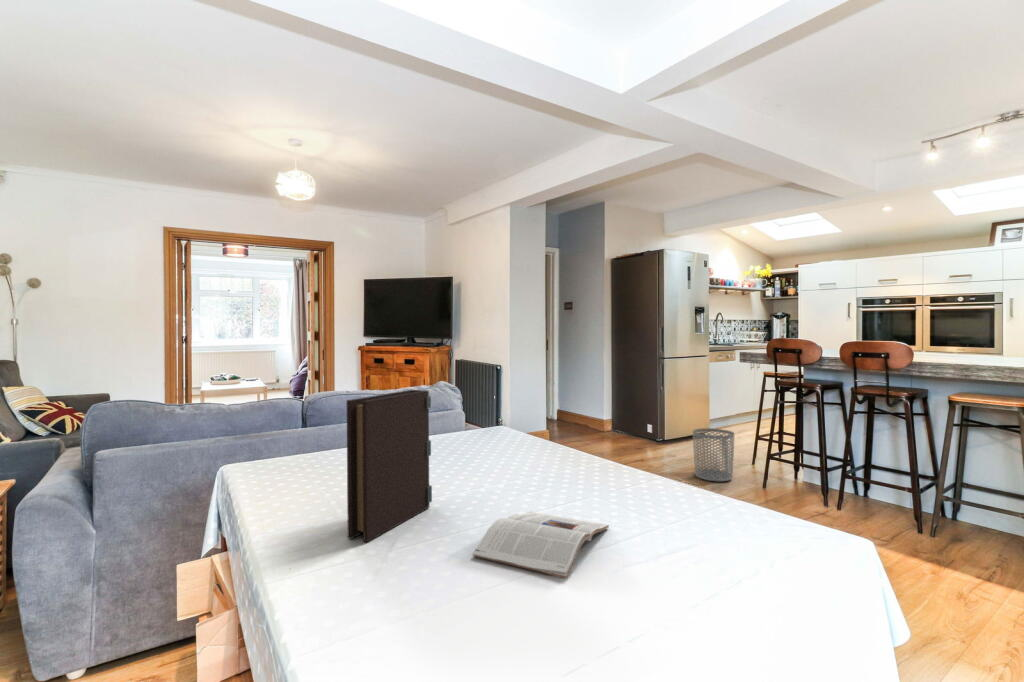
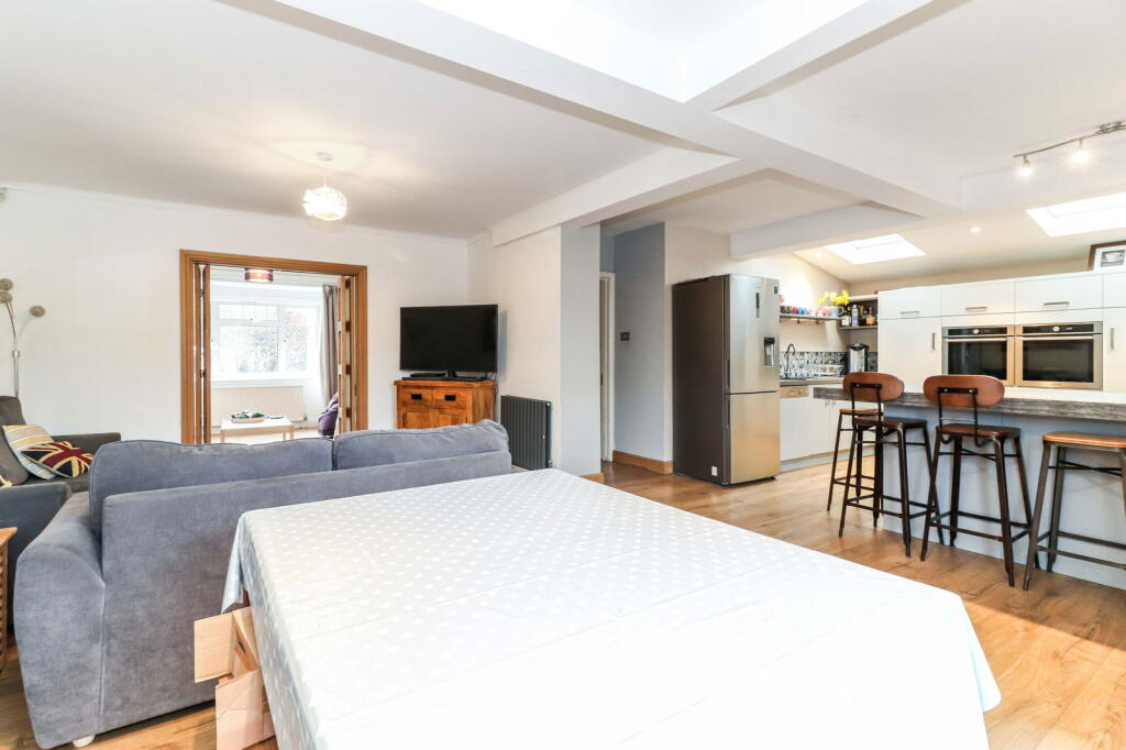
- waste bin [692,428,735,482]
- magazine [472,511,610,580]
- book [346,389,433,543]
